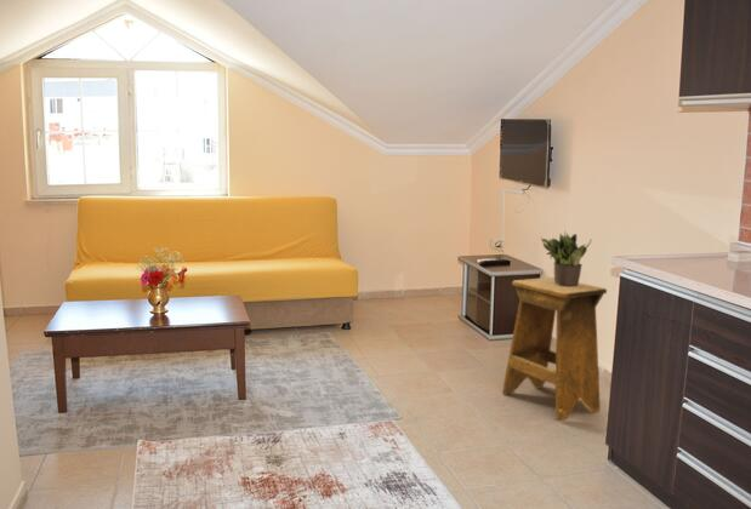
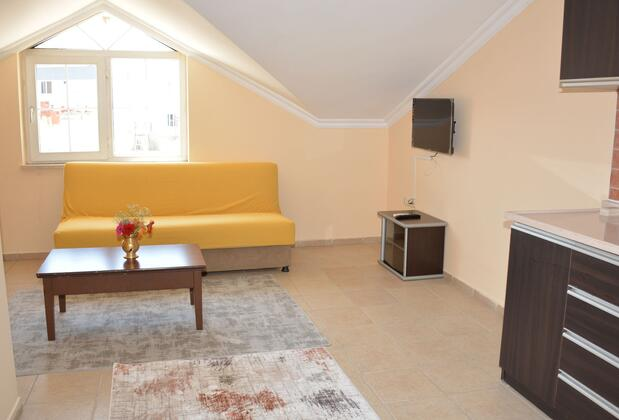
- potted plant [540,231,592,286]
- stool [502,276,608,421]
